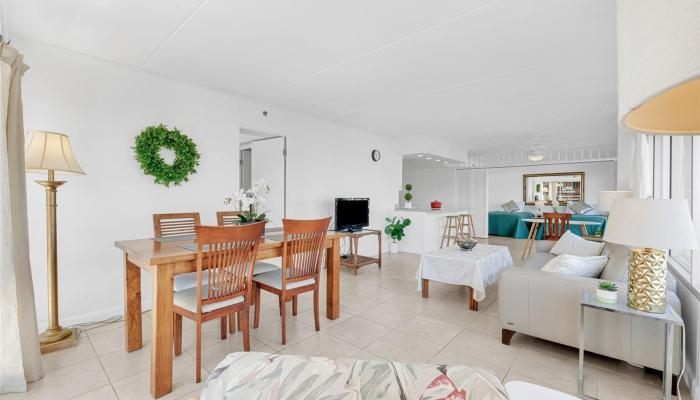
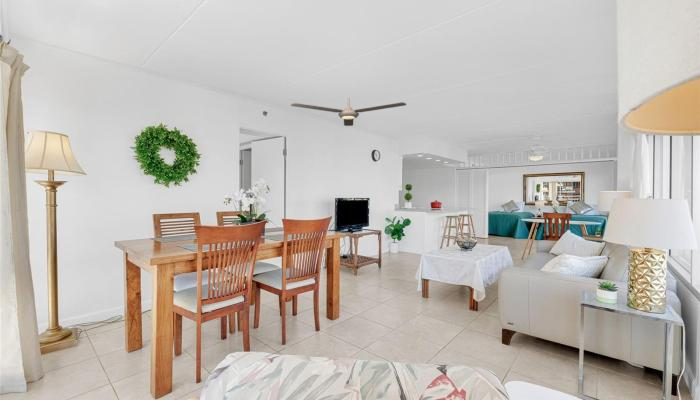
+ ceiling fan [290,97,407,127]
